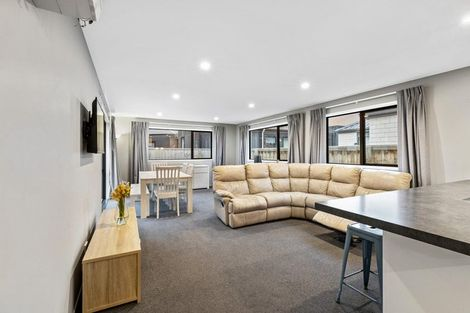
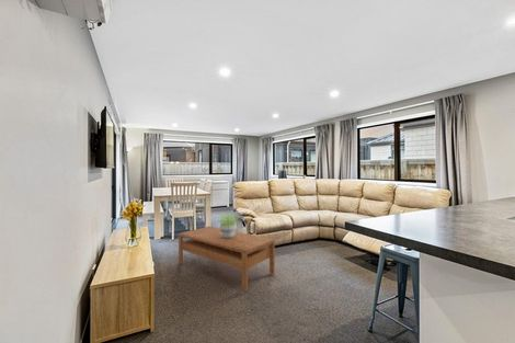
+ coffee table [178,226,276,293]
+ potted plant [214,213,241,238]
